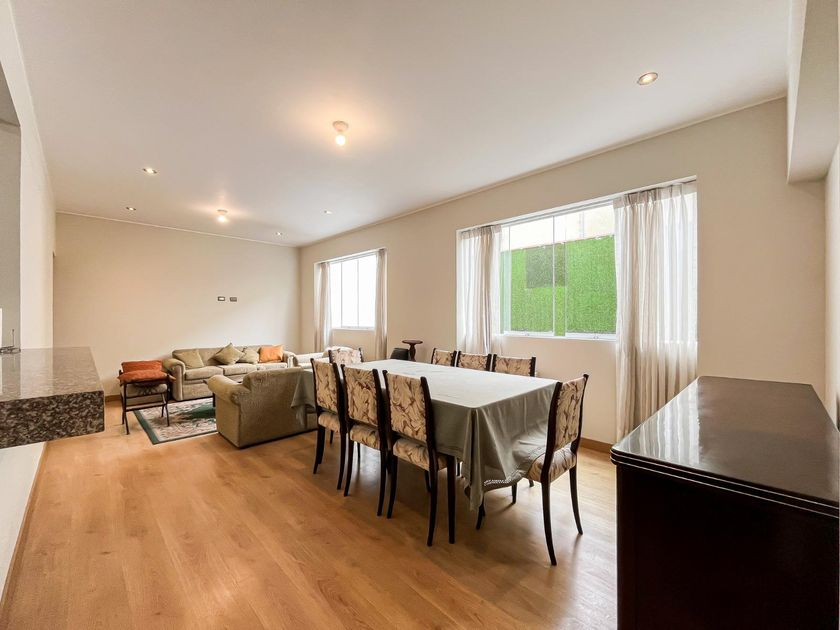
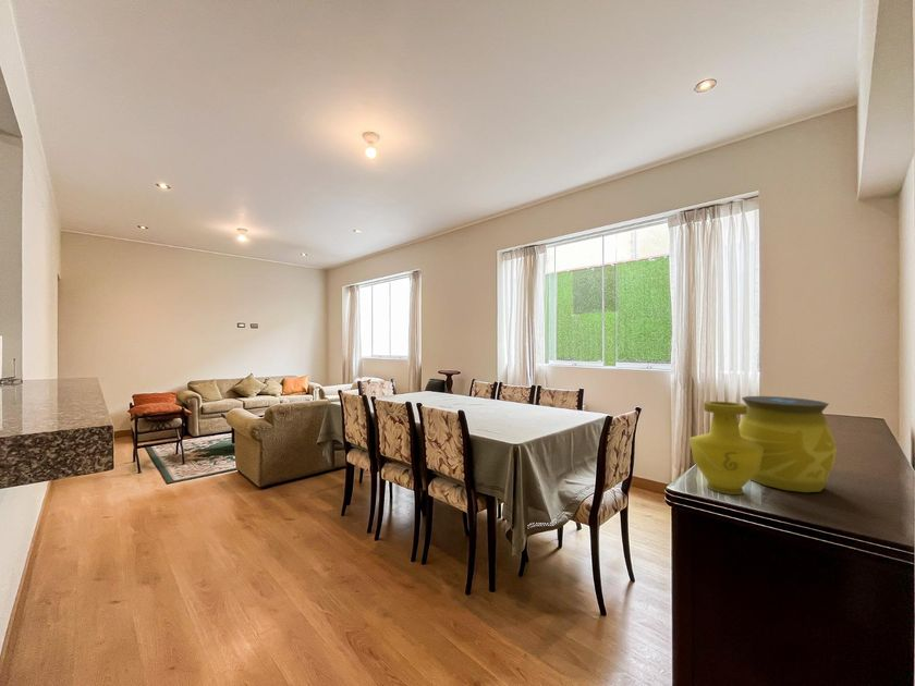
+ decorative vase [688,395,838,495]
